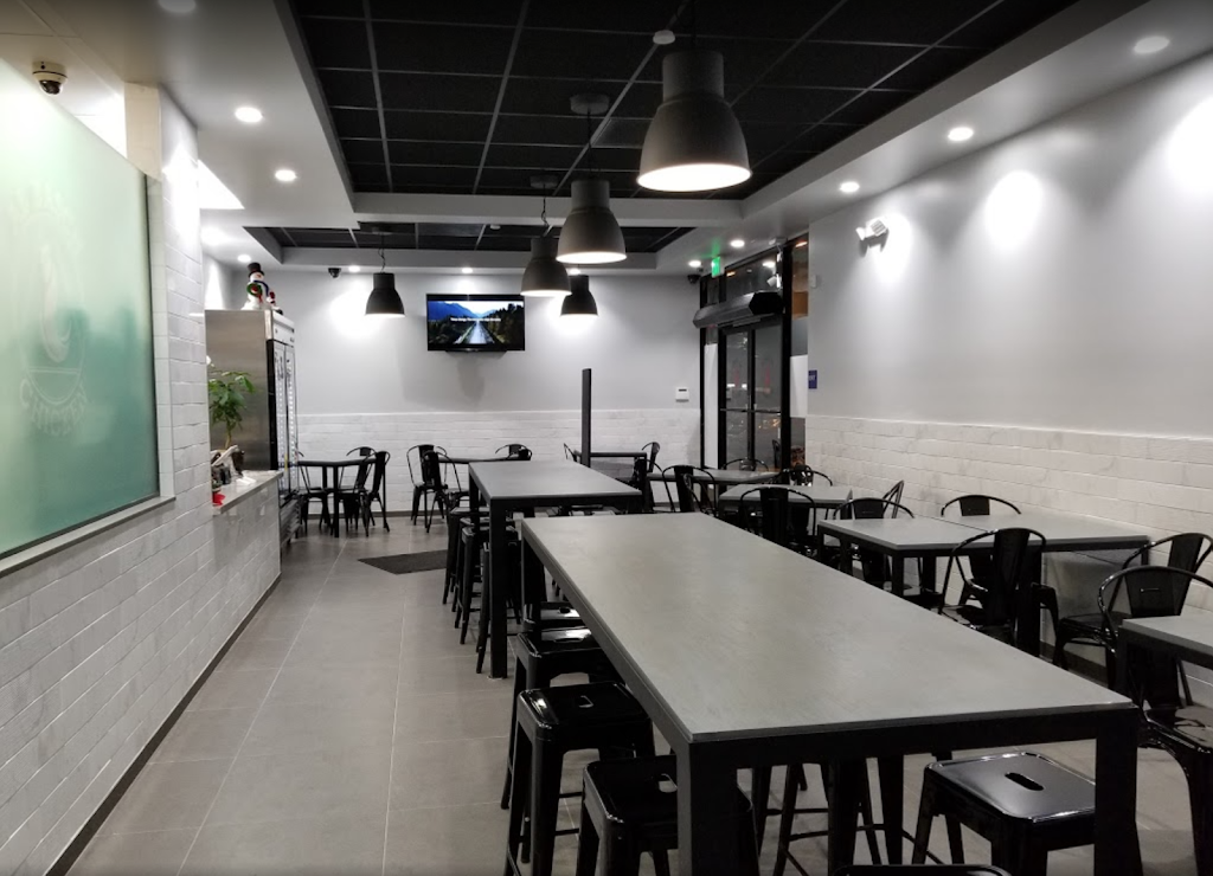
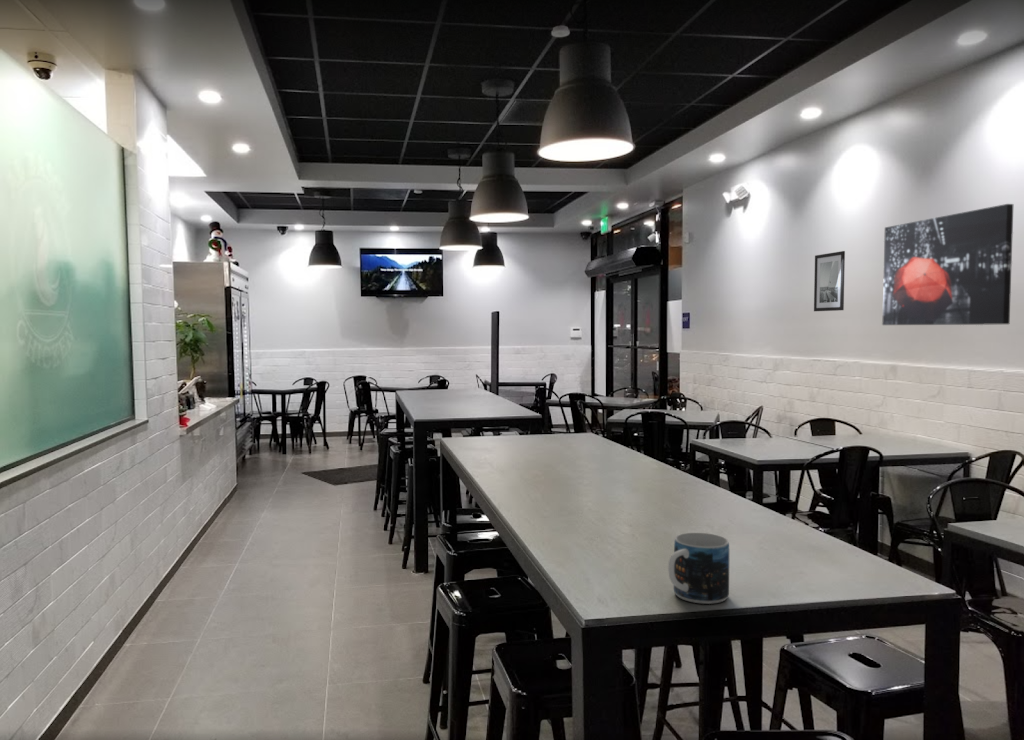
+ wall art [813,250,846,312]
+ wall art [881,203,1014,326]
+ mug [667,532,730,605]
